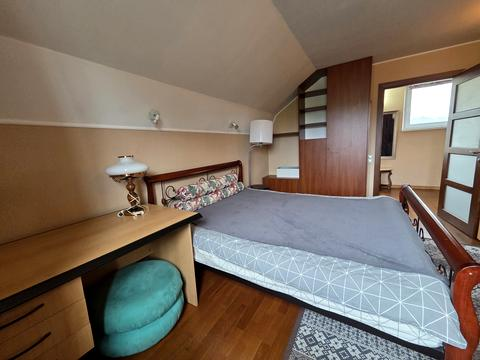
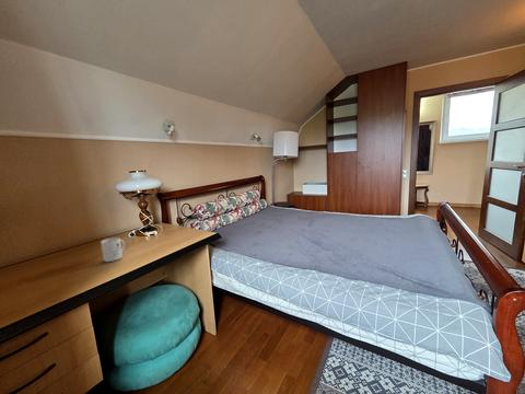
+ mug [100,236,126,263]
